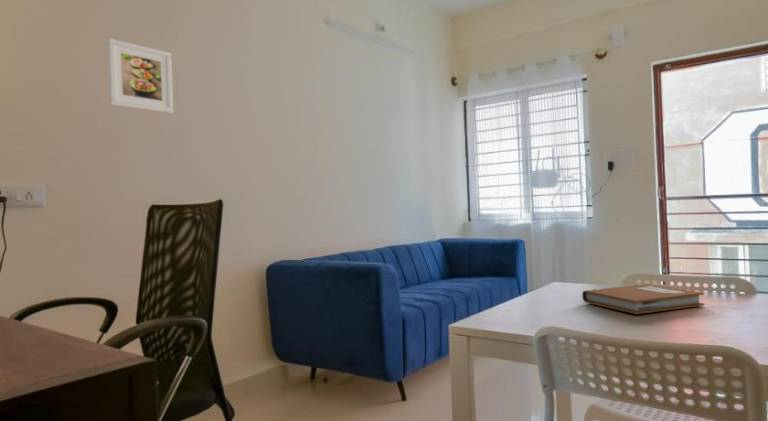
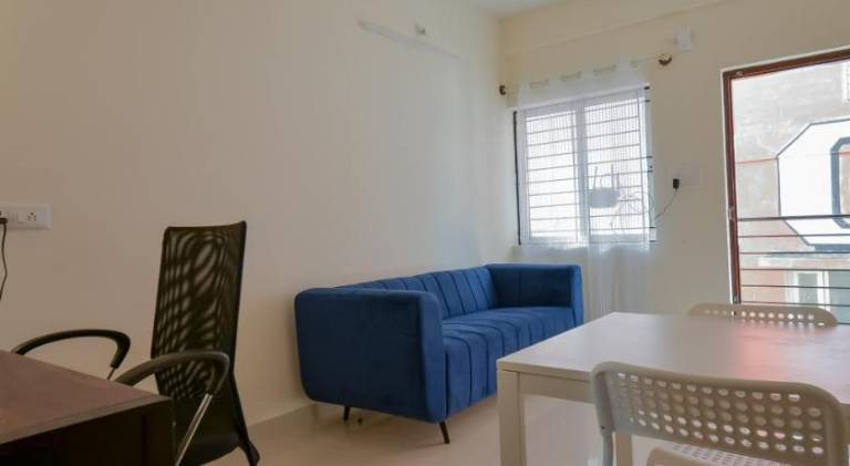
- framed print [106,37,174,115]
- notebook [581,283,705,315]
